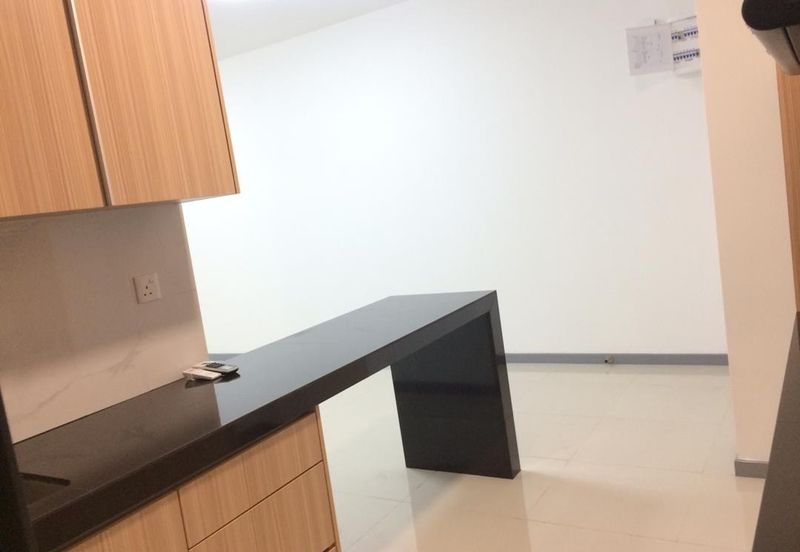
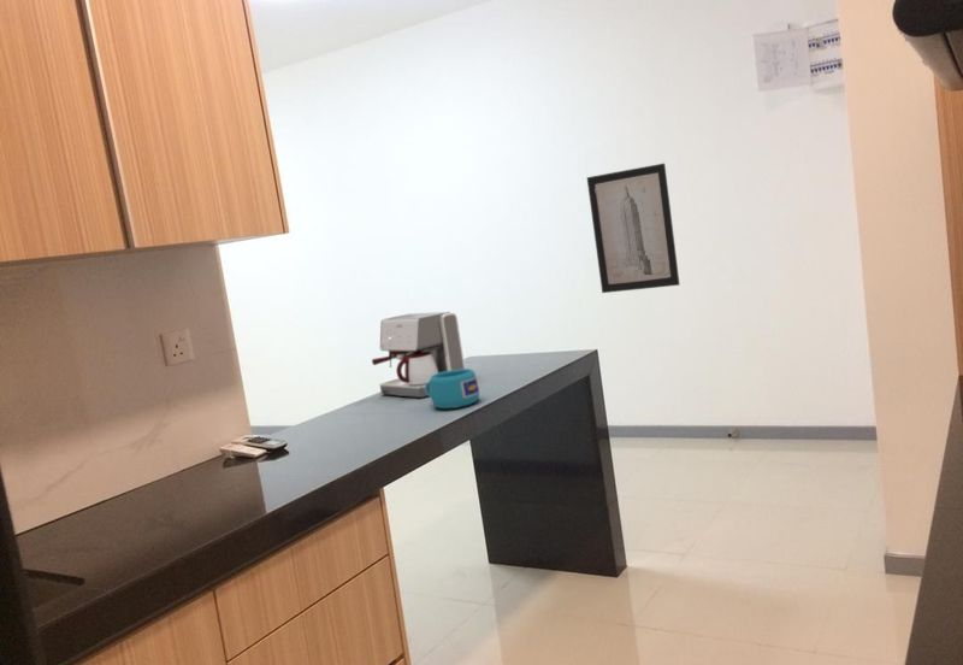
+ coffee maker [371,311,466,399]
+ wall art [586,163,681,294]
+ cup [425,367,480,410]
